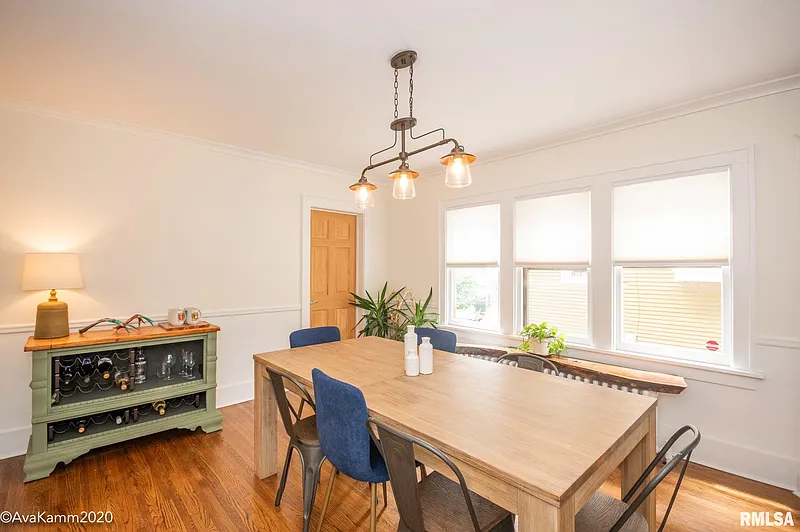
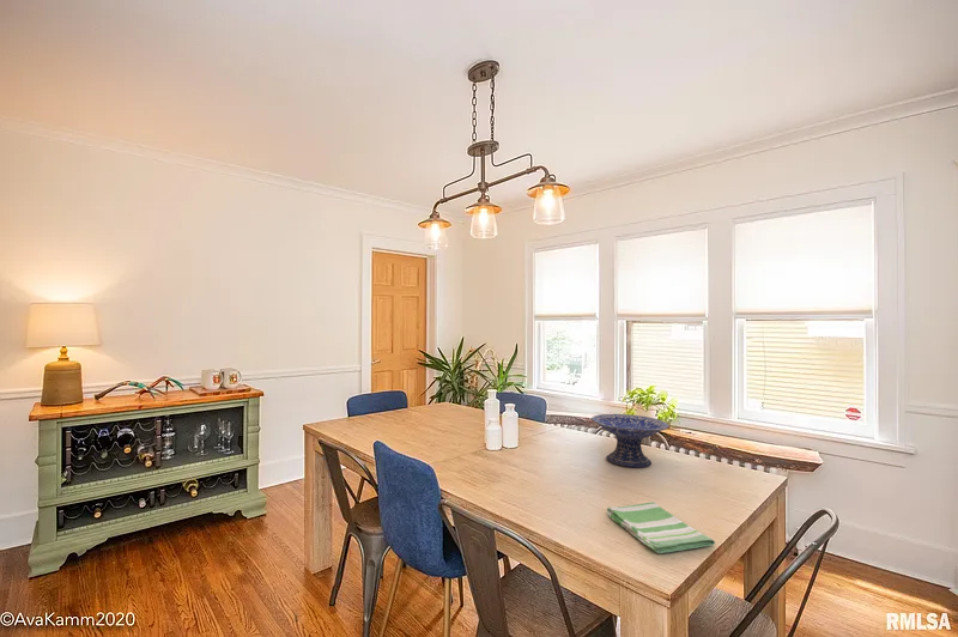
+ dish towel [606,500,716,554]
+ decorative bowl [590,413,671,468]
